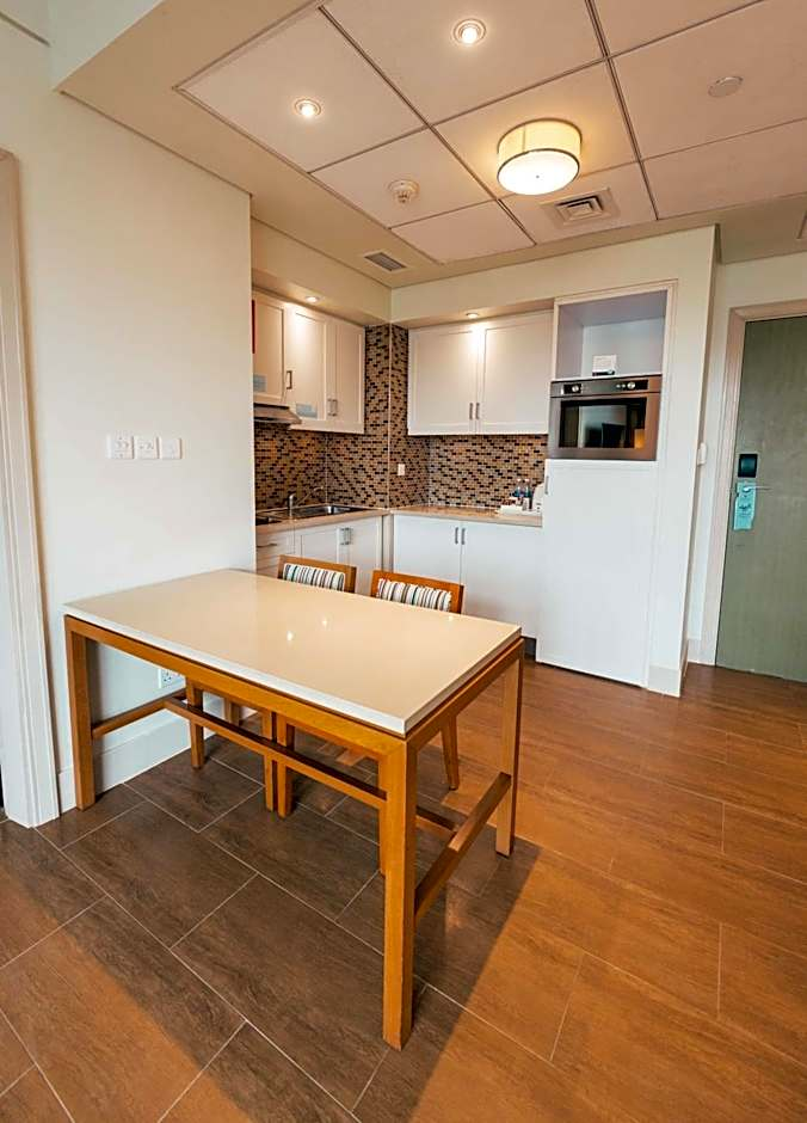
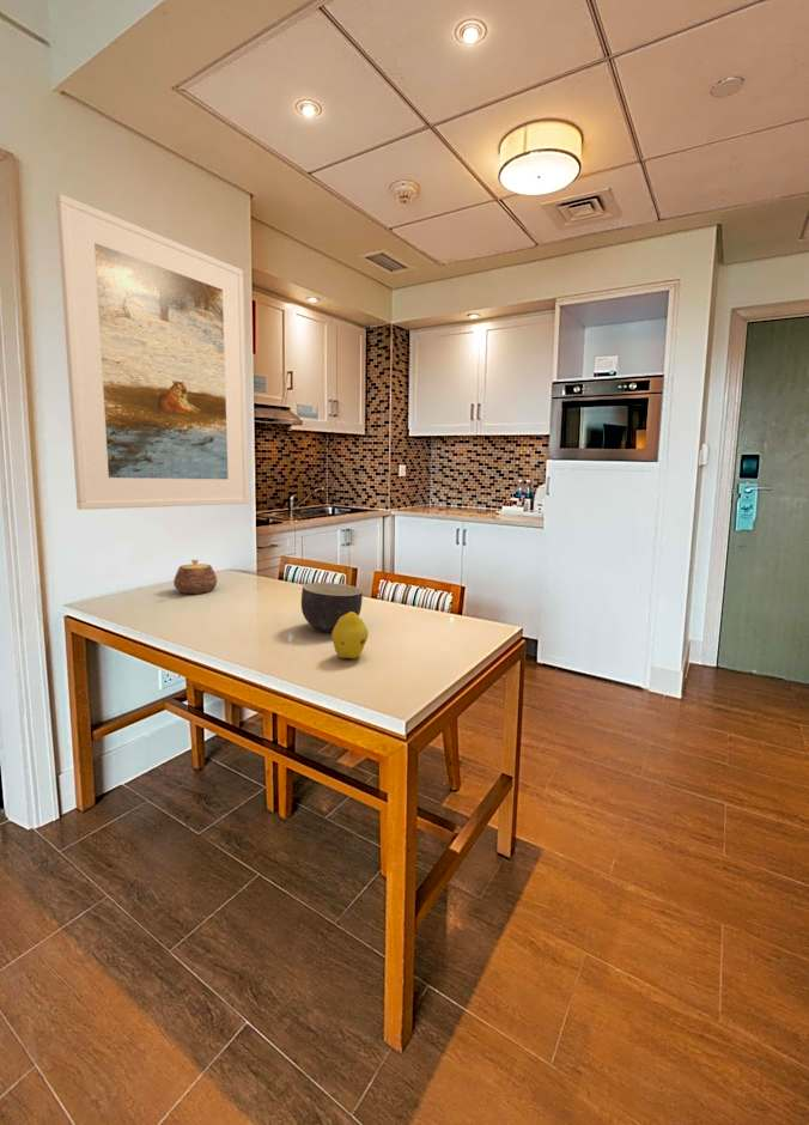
+ fruit [330,612,370,659]
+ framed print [55,193,250,511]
+ bowl [300,582,364,633]
+ teapot [172,559,219,595]
